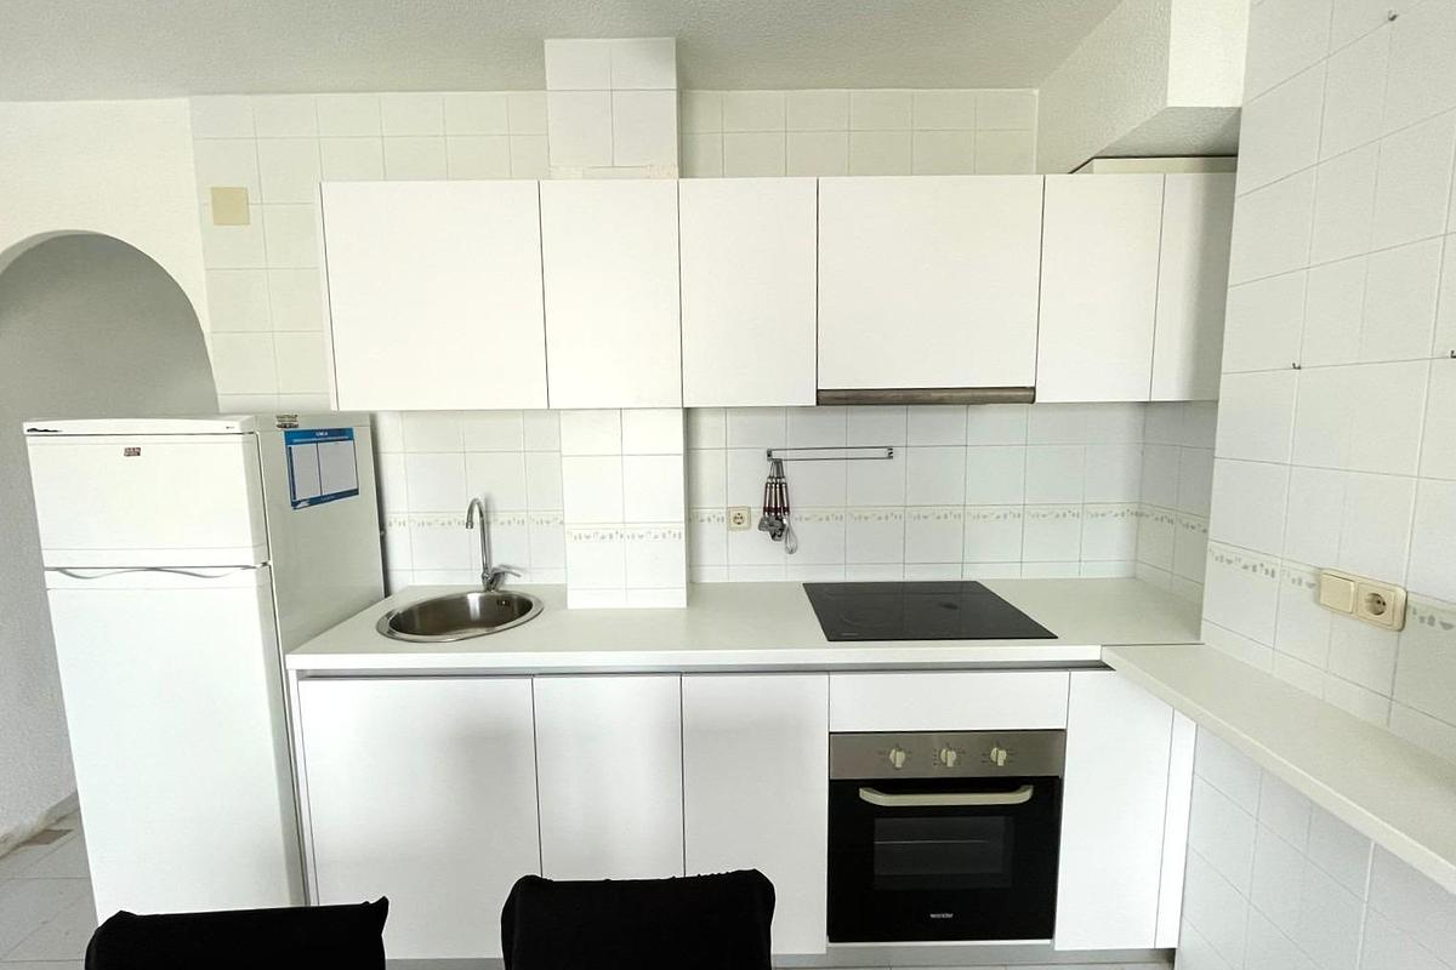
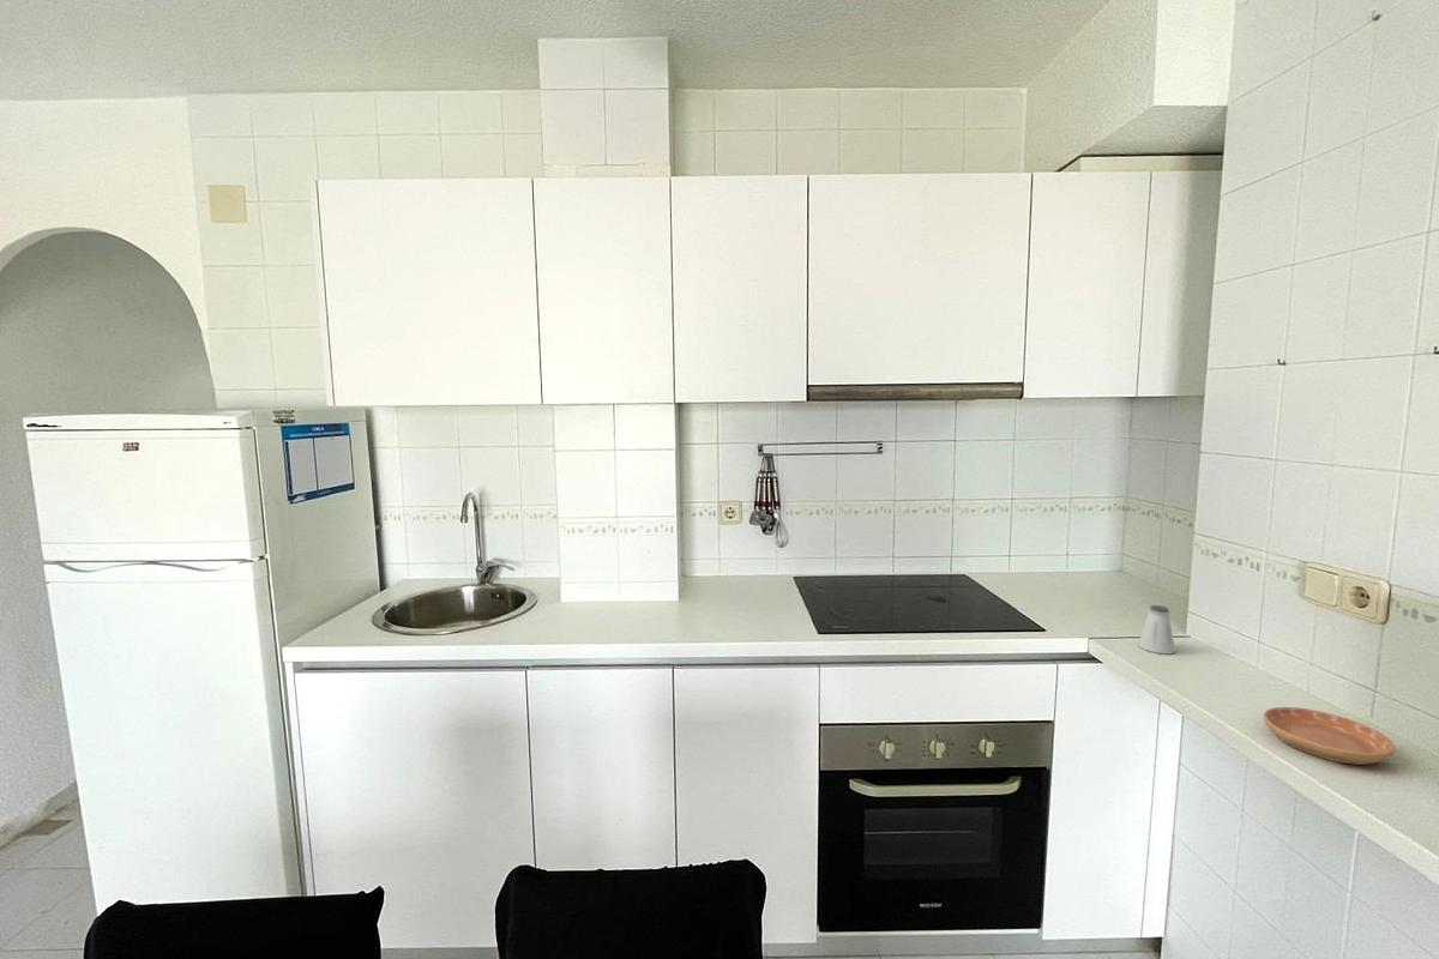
+ saucer [1263,706,1396,766]
+ saltshaker [1137,604,1176,655]
